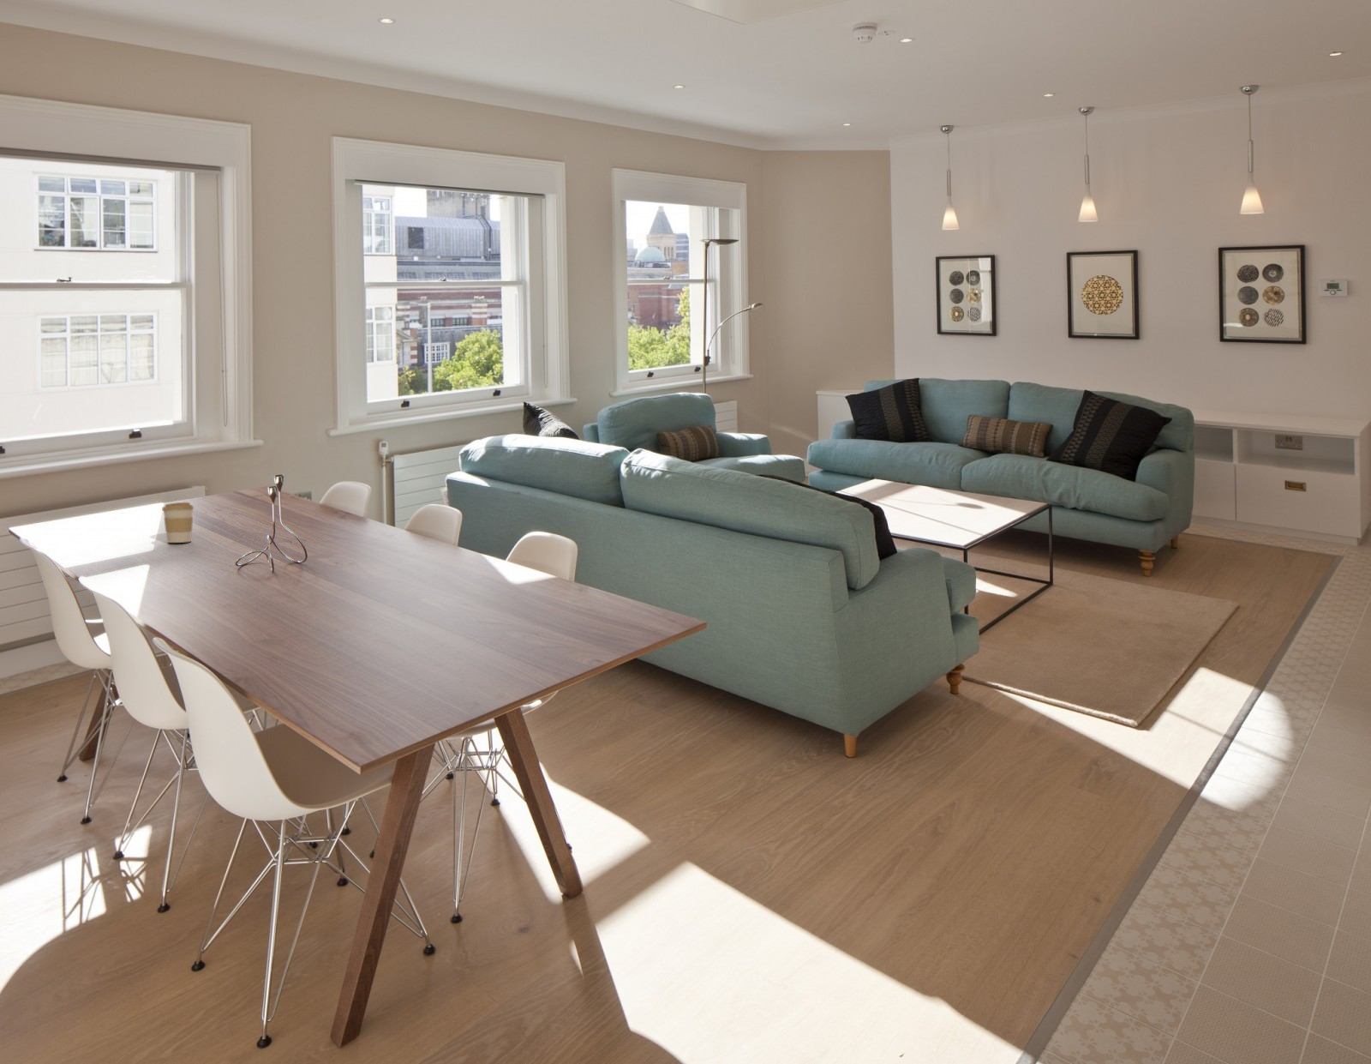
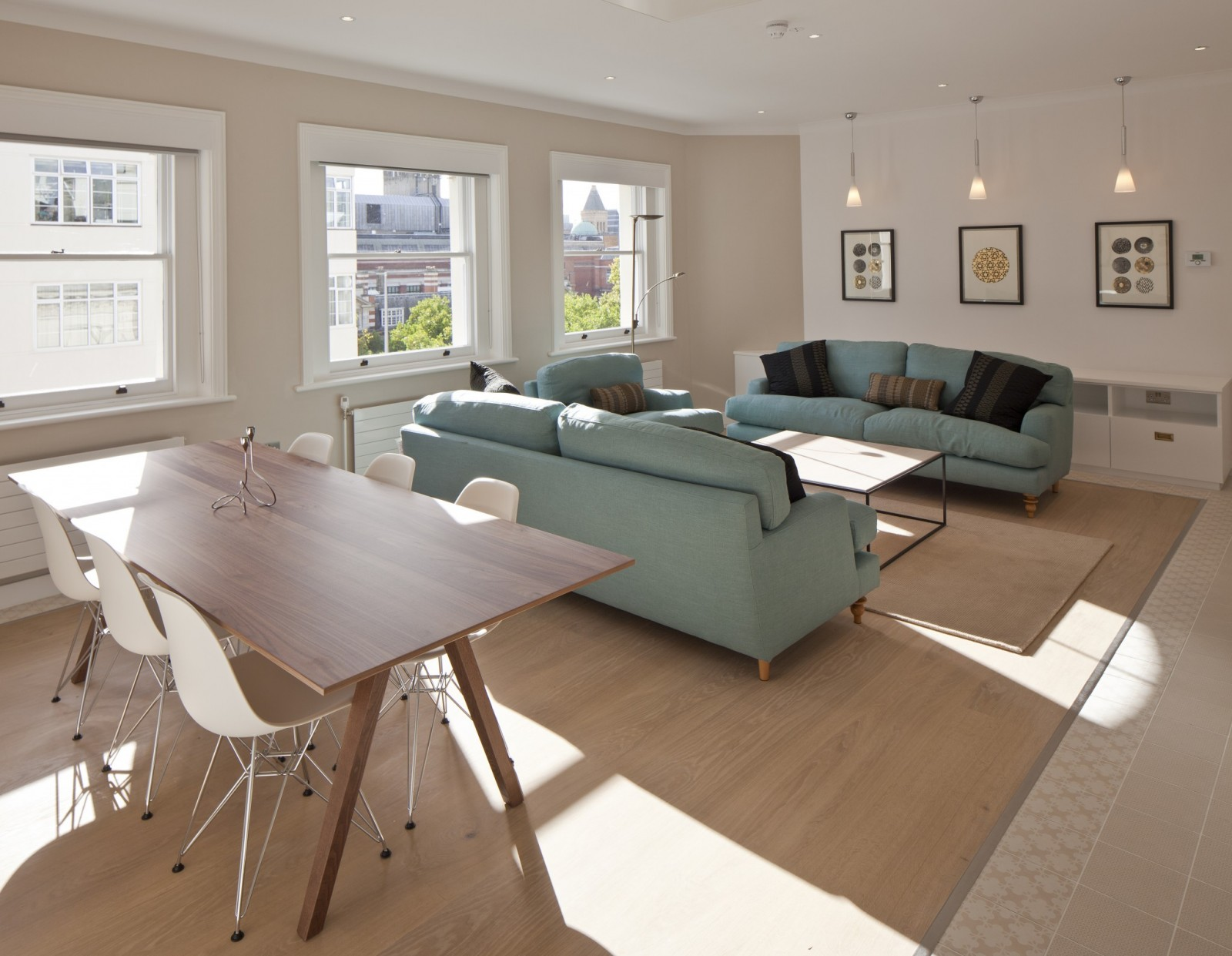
- coffee cup [161,502,195,543]
